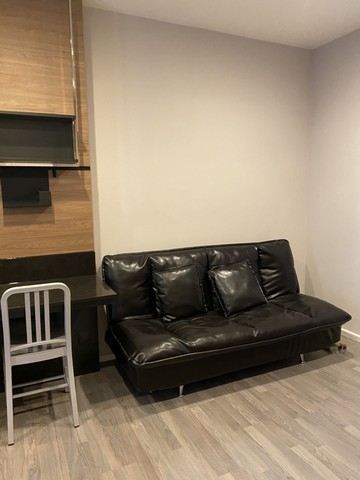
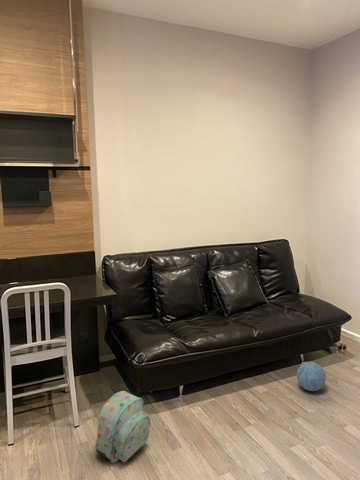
+ backpack [94,390,151,464]
+ ball [296,361,327,392]
